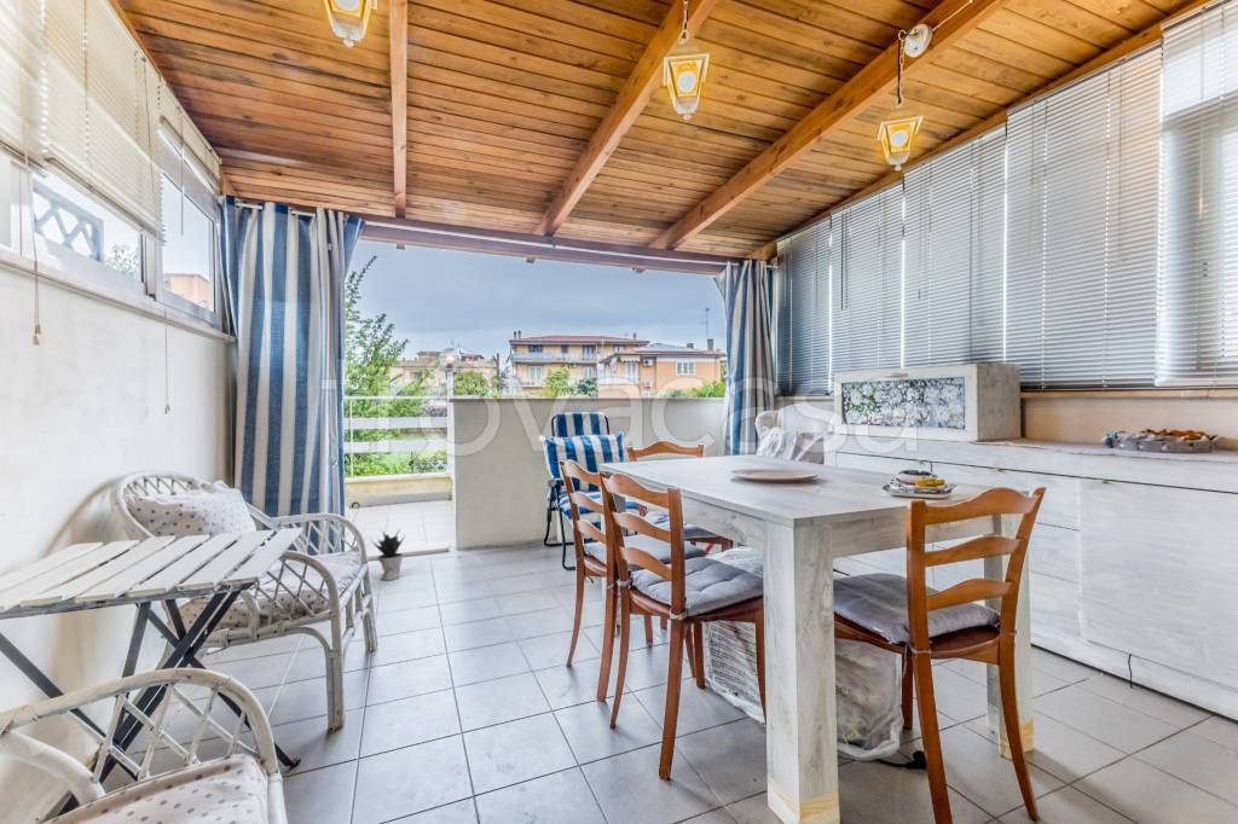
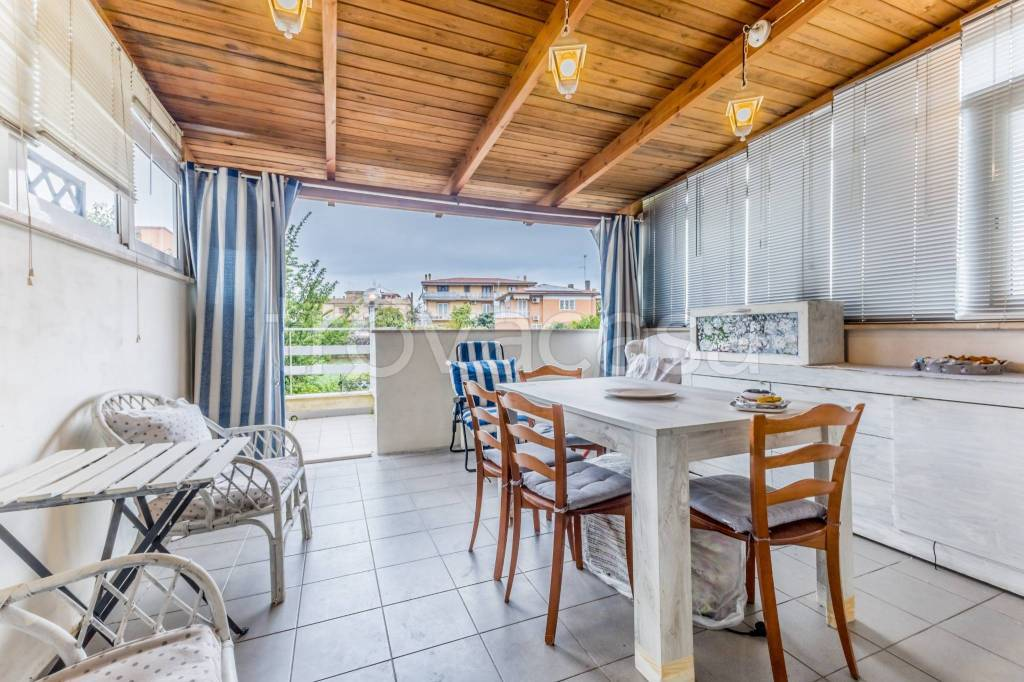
- potted plant [369,527,406,581]
